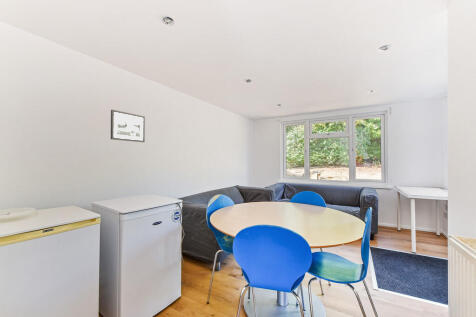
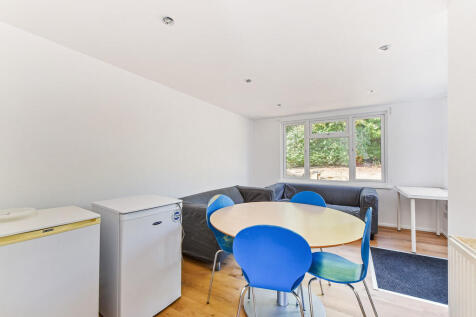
- picture frame [110,109,146,143]
